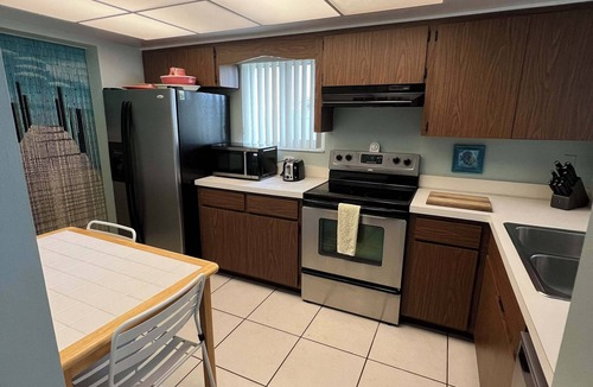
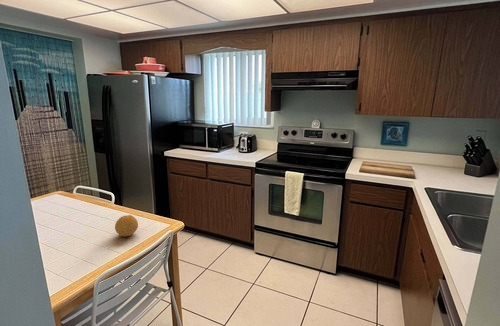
+ fruit [114,214,139,237]
